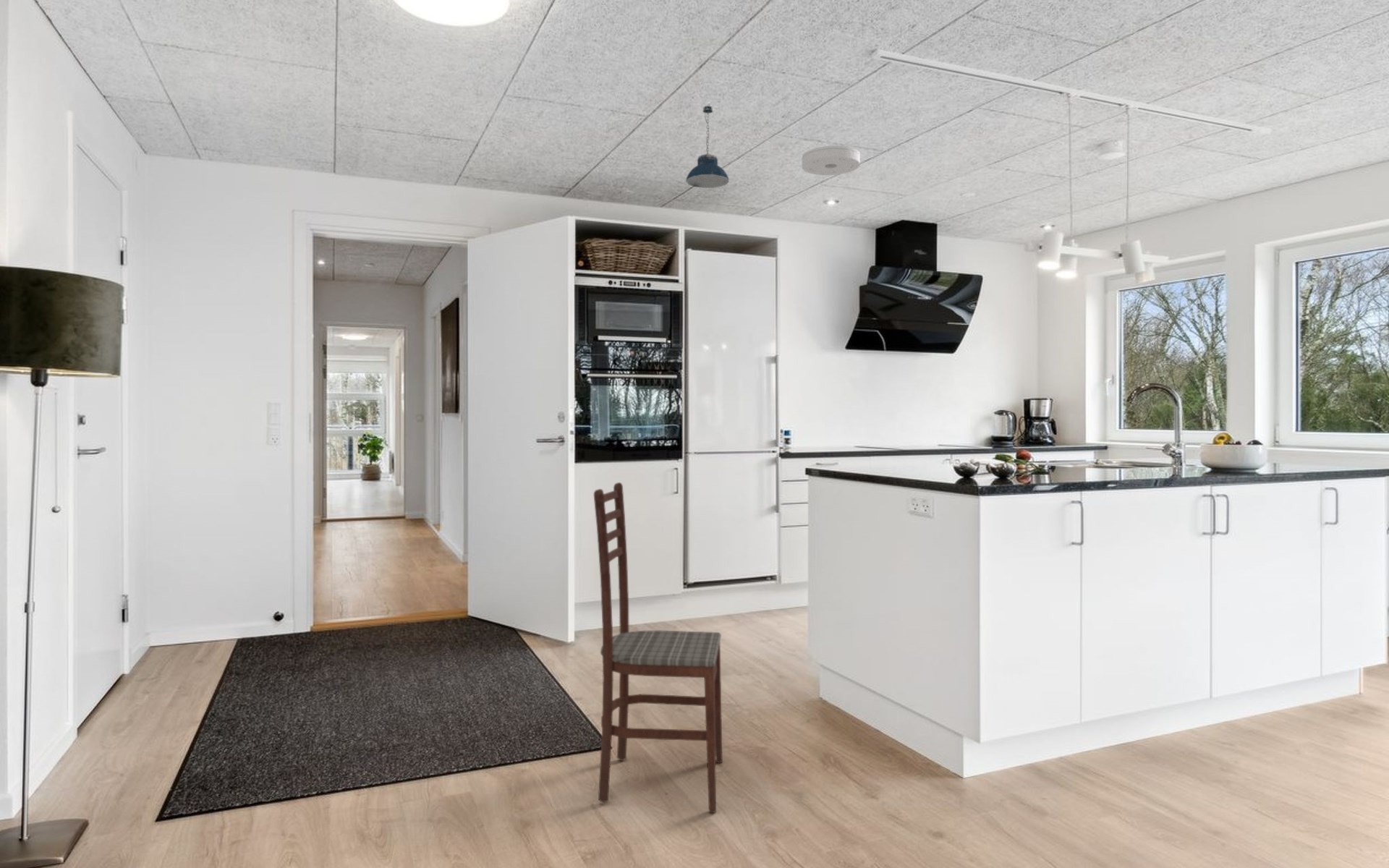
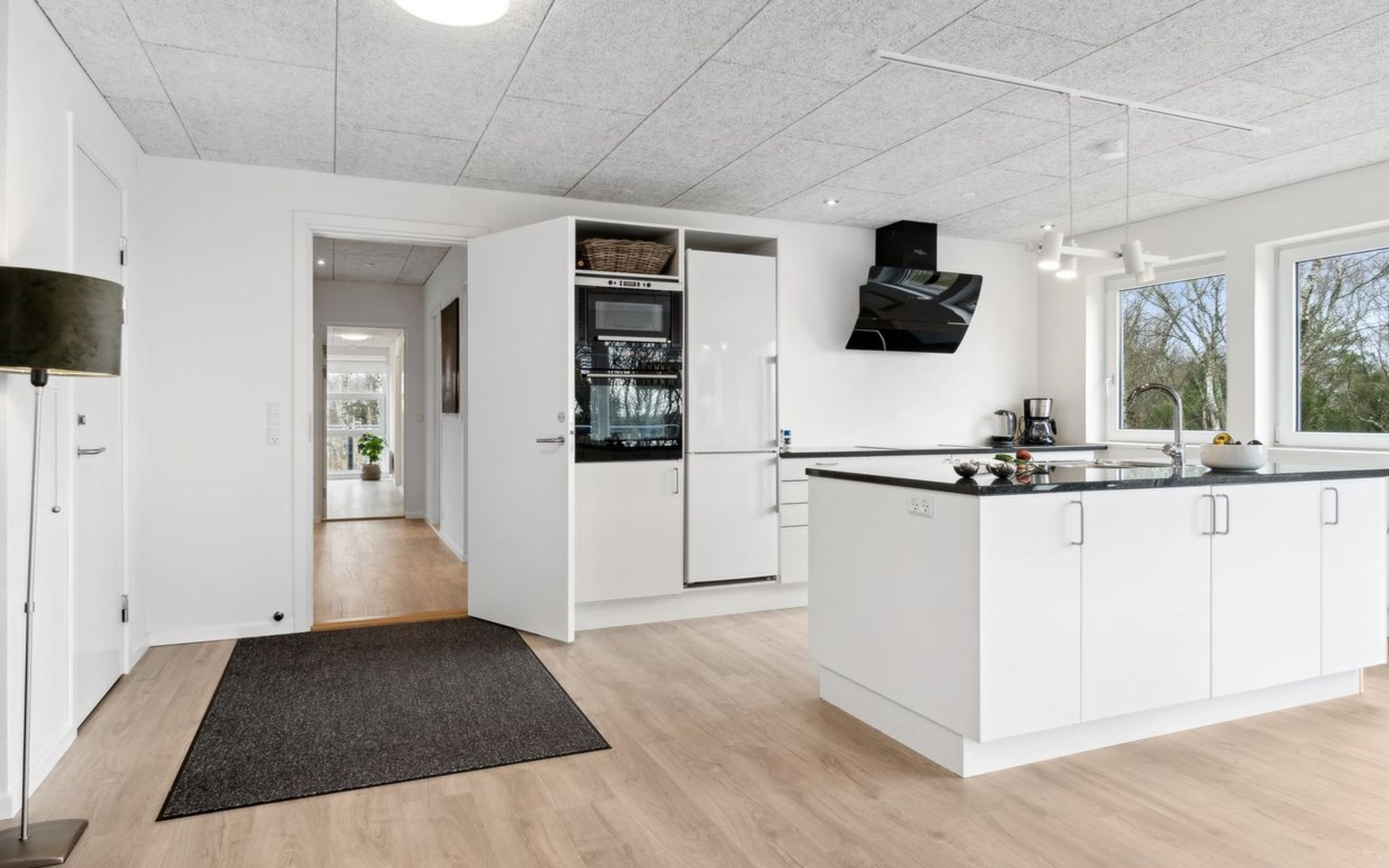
- pendant light [685,105,730,189]
- dining chair [593,482,723,813]
- smoke detector [802,145,861,176]
